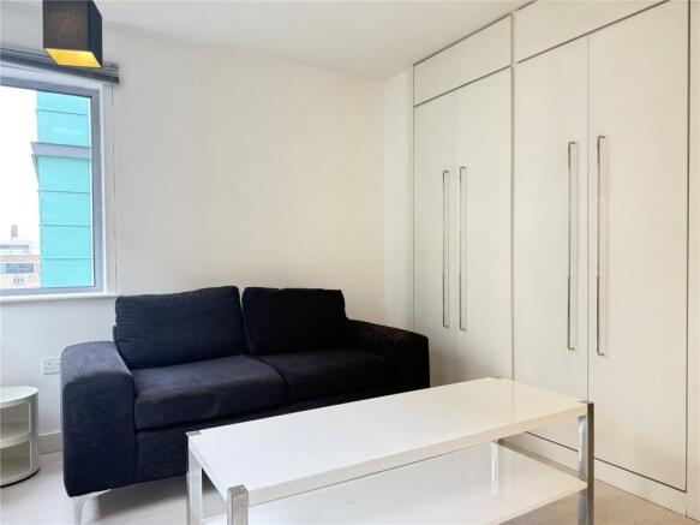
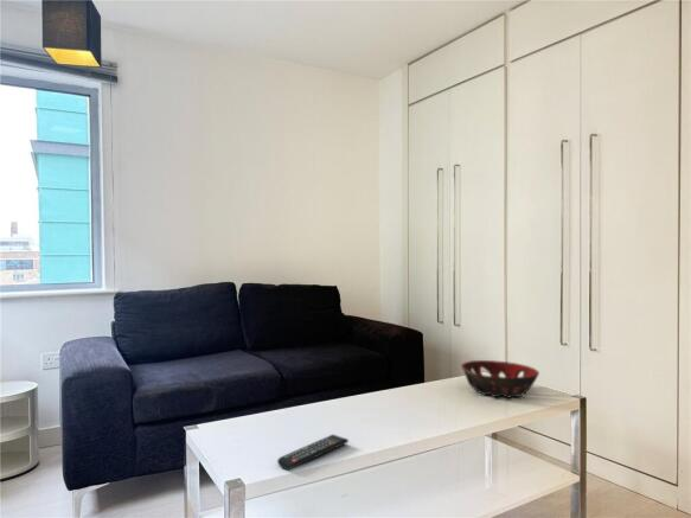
+ decorative bowl [460,359,540,399]
+ remote control [276,434,350,472]
